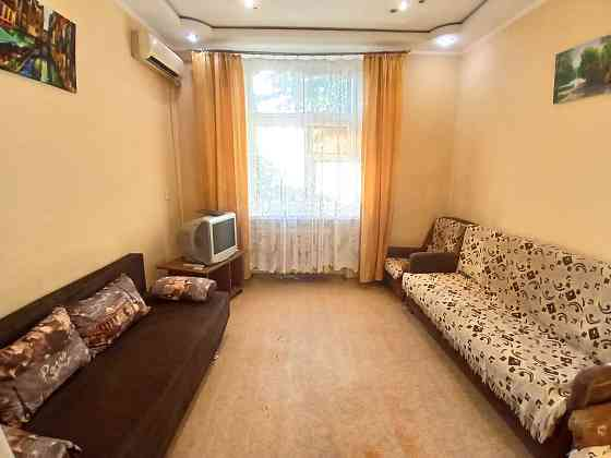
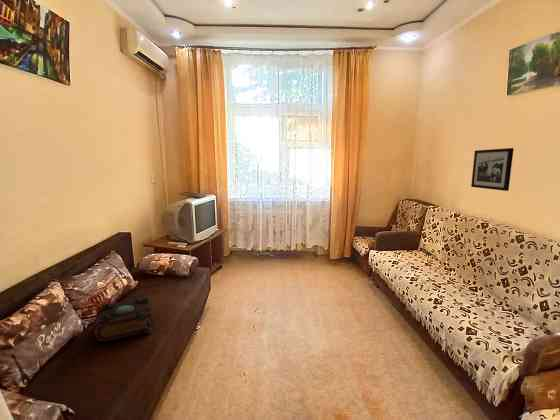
+ picture frame [470,147,515,192]
+ book [93,296,153,343]
